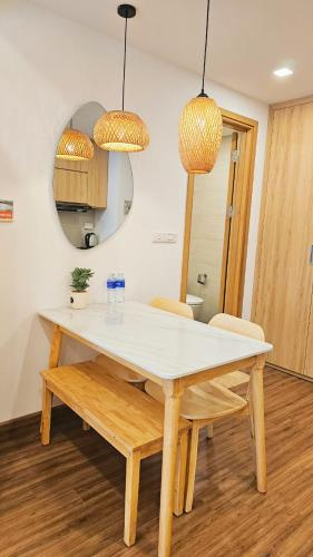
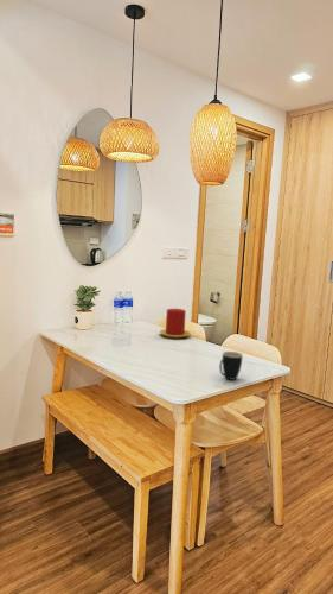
+ mug [218,350,244,381]
+ candle [159,308,192,339]
